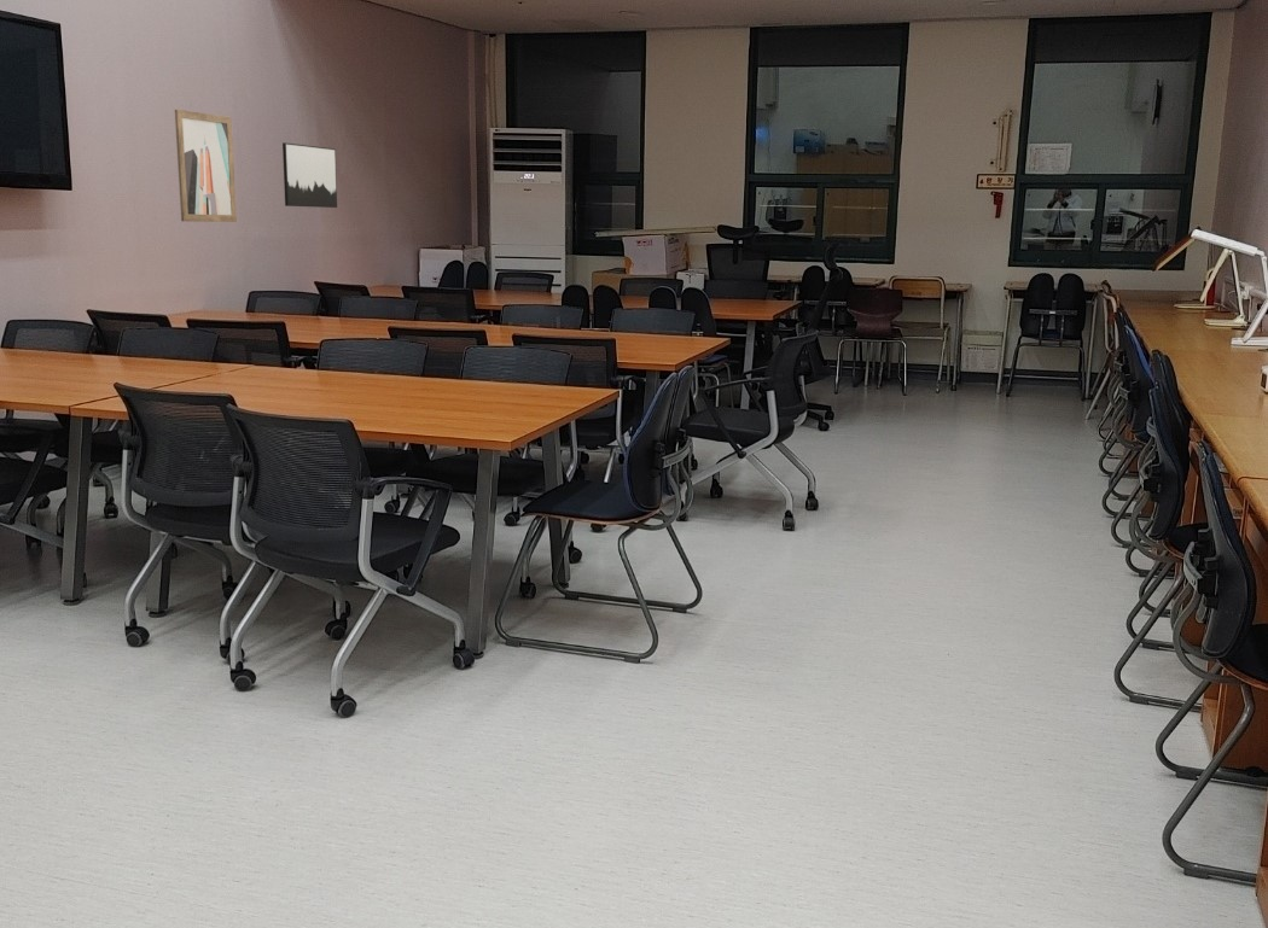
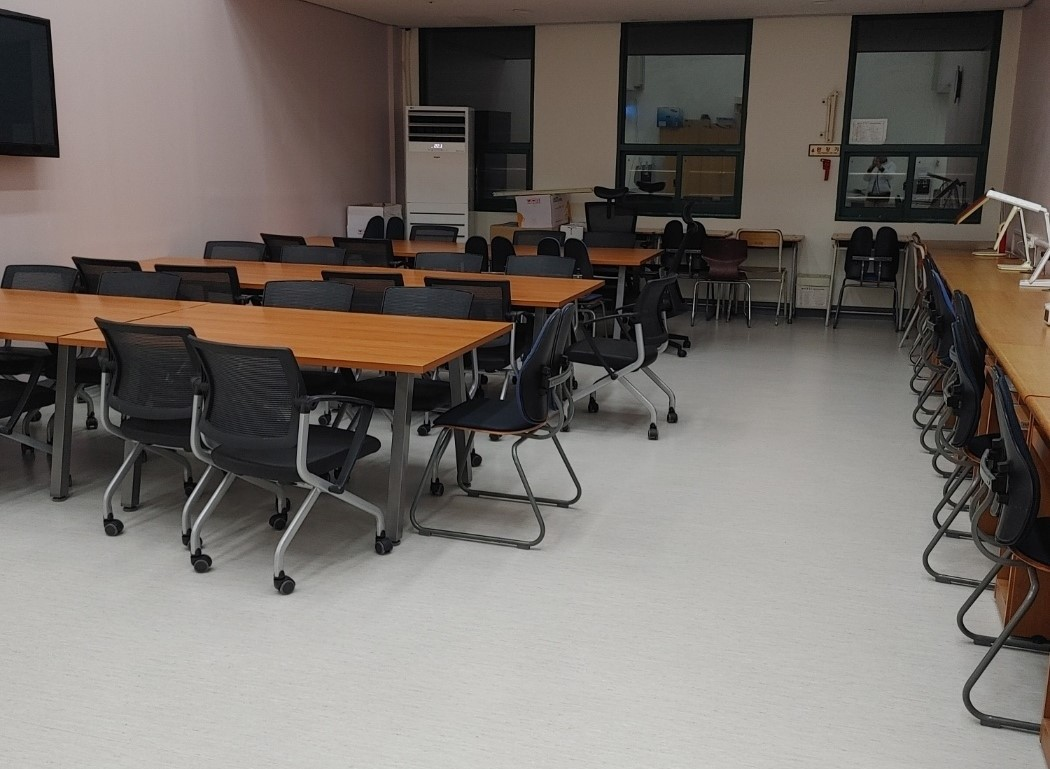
- wall art [281,141,338,209]
- wall art [174,109,238,223]
